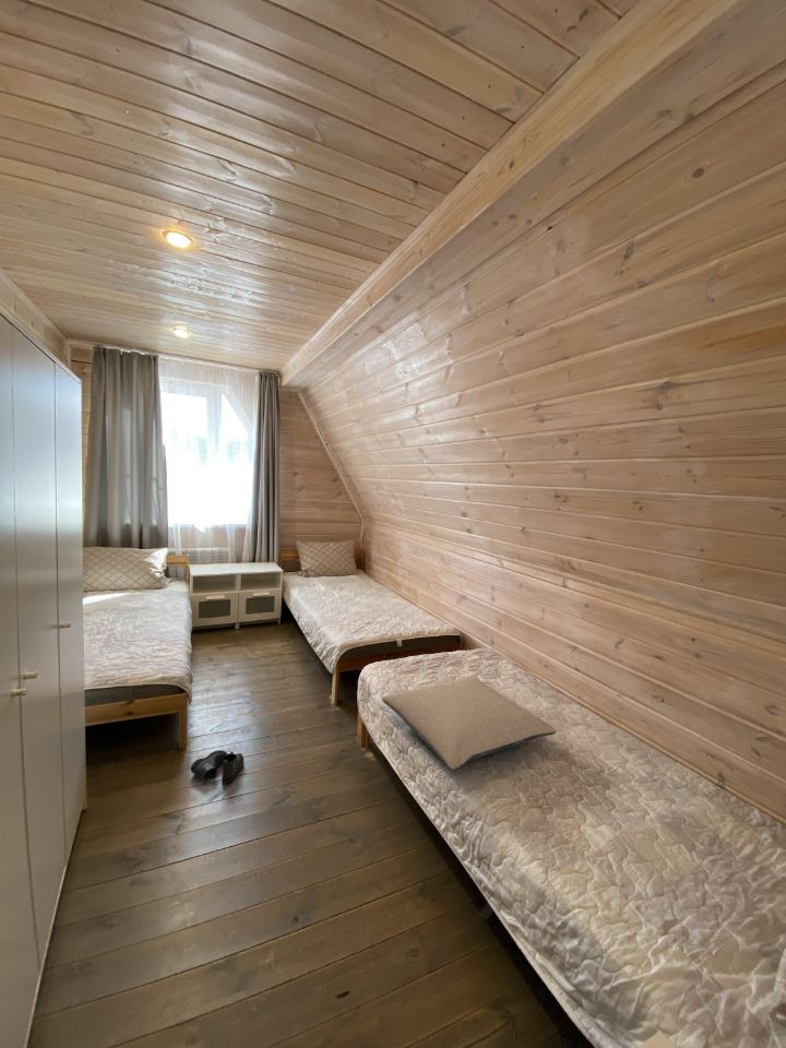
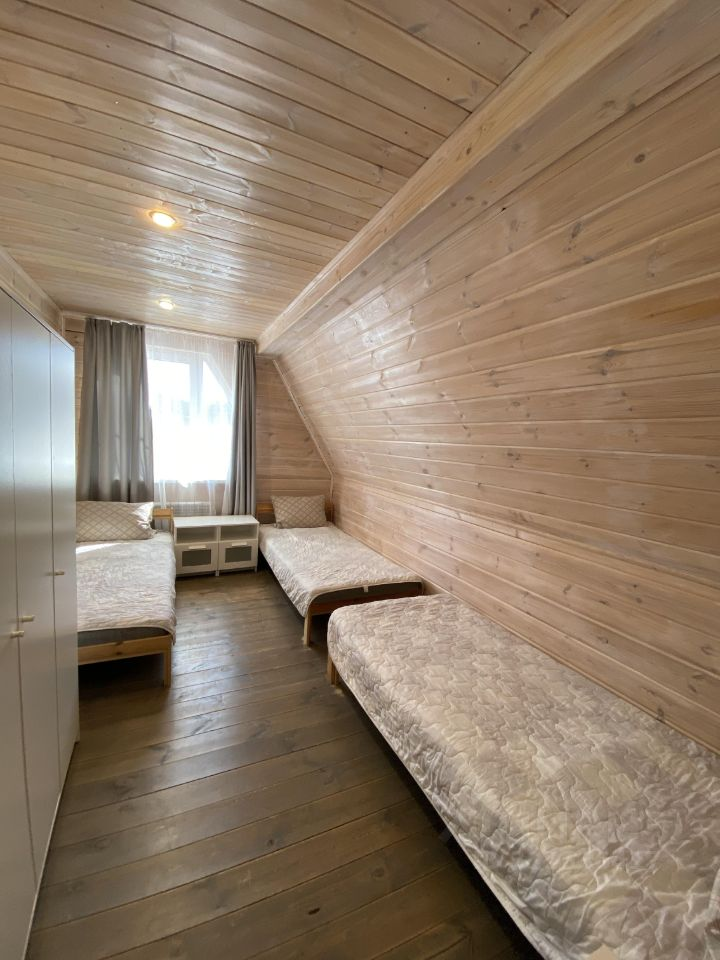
- pillow [381,676,558,772]
- boots [190,749,245,785]
